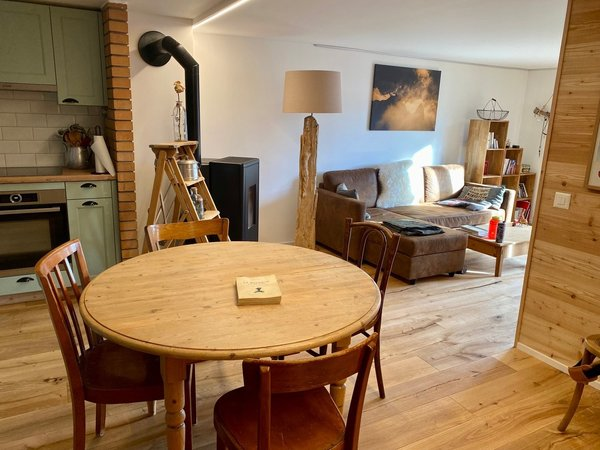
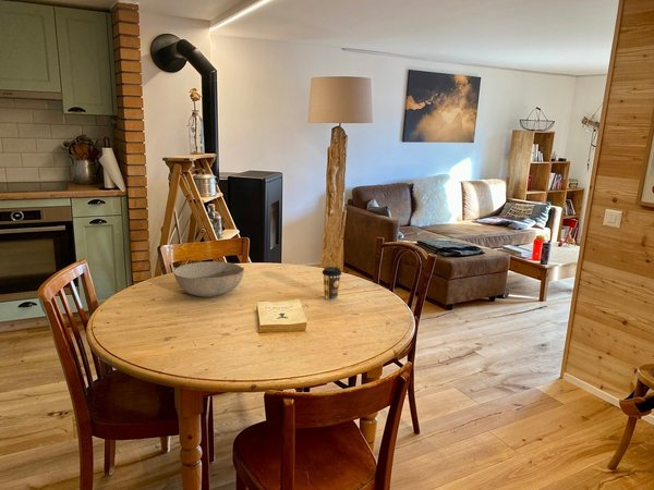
+ coffee cup [322,266,342,301]
+ bowl [172,260,245,298]
